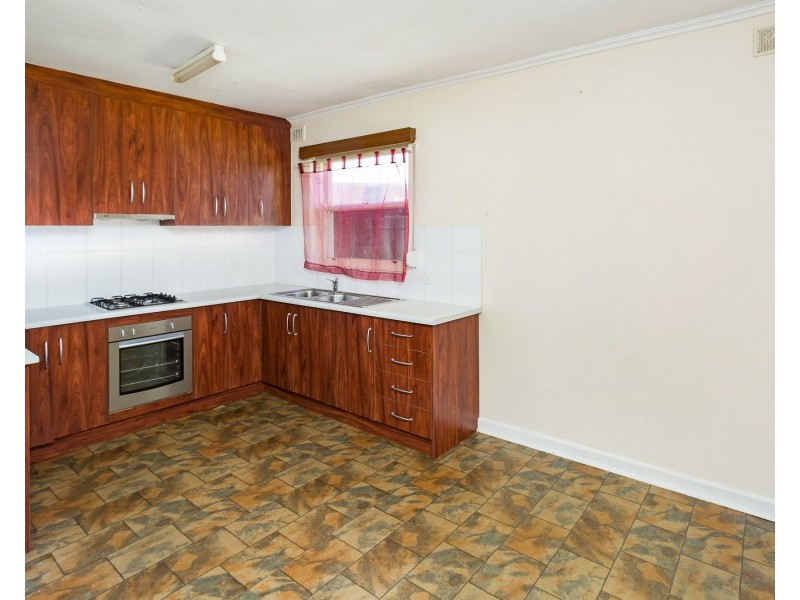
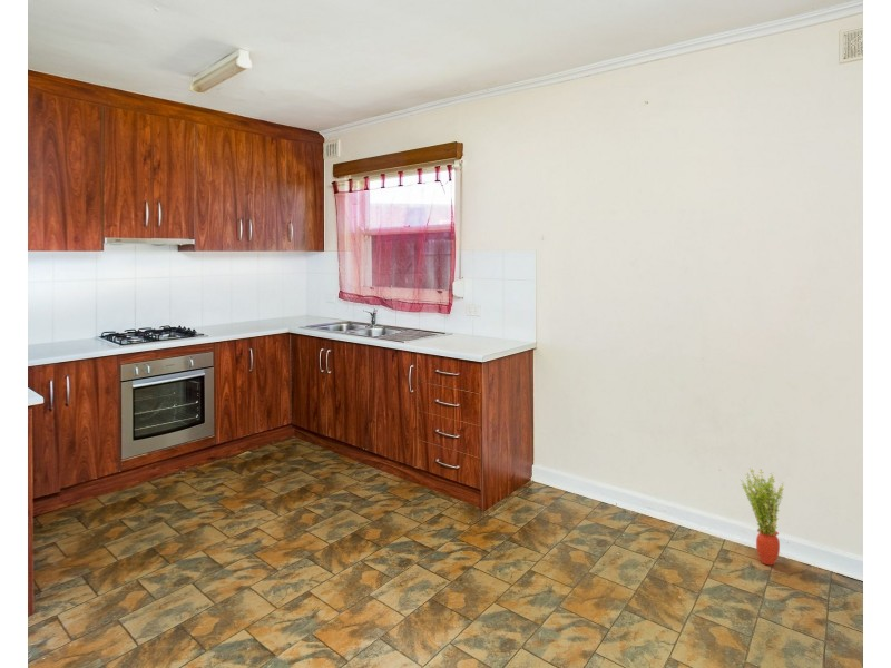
+ potted plant [738,468,785,566]
